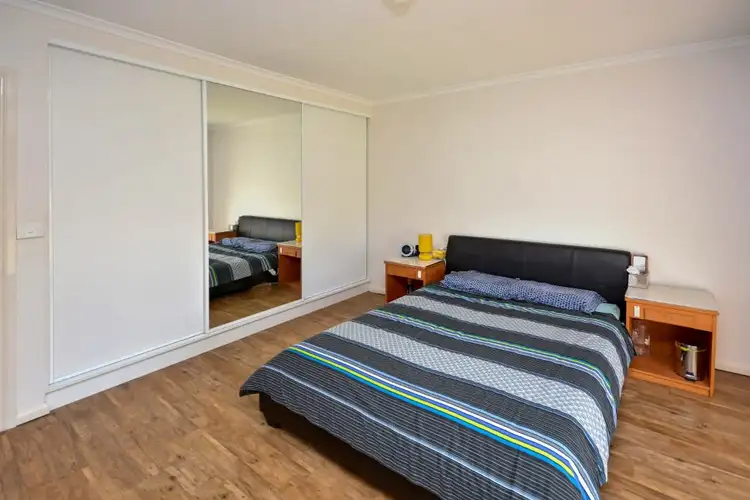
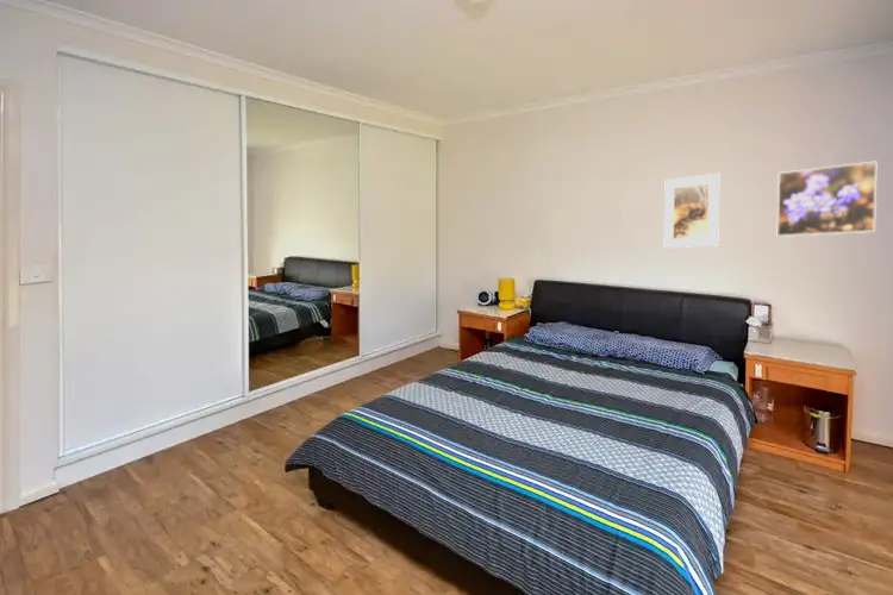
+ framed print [663,173,720,249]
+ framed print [776,159,879,238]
